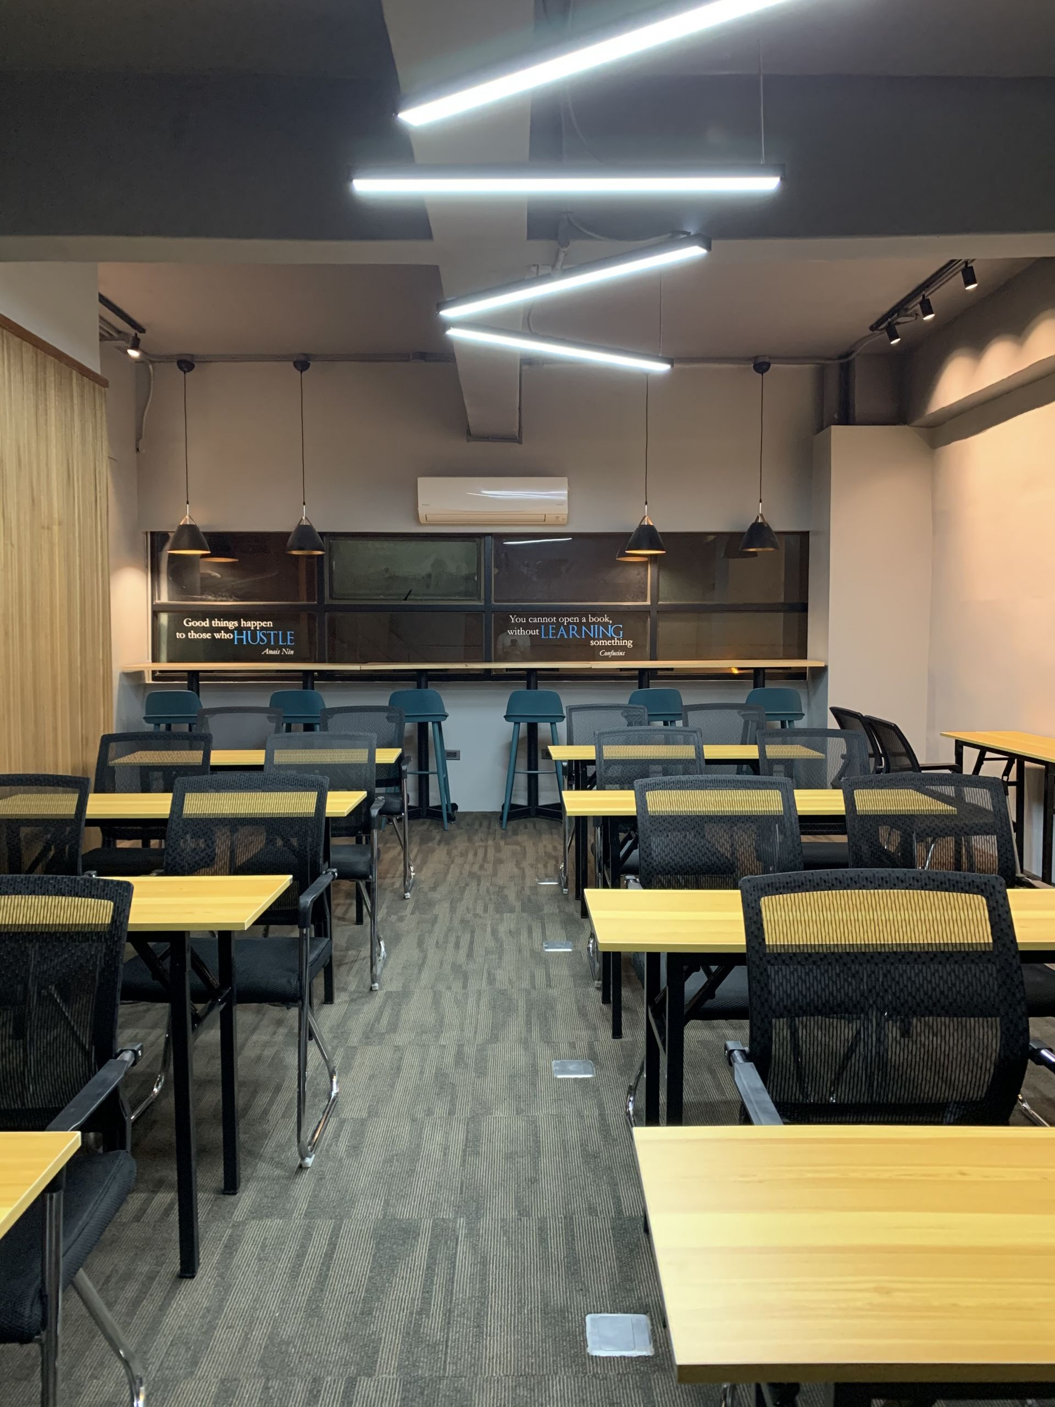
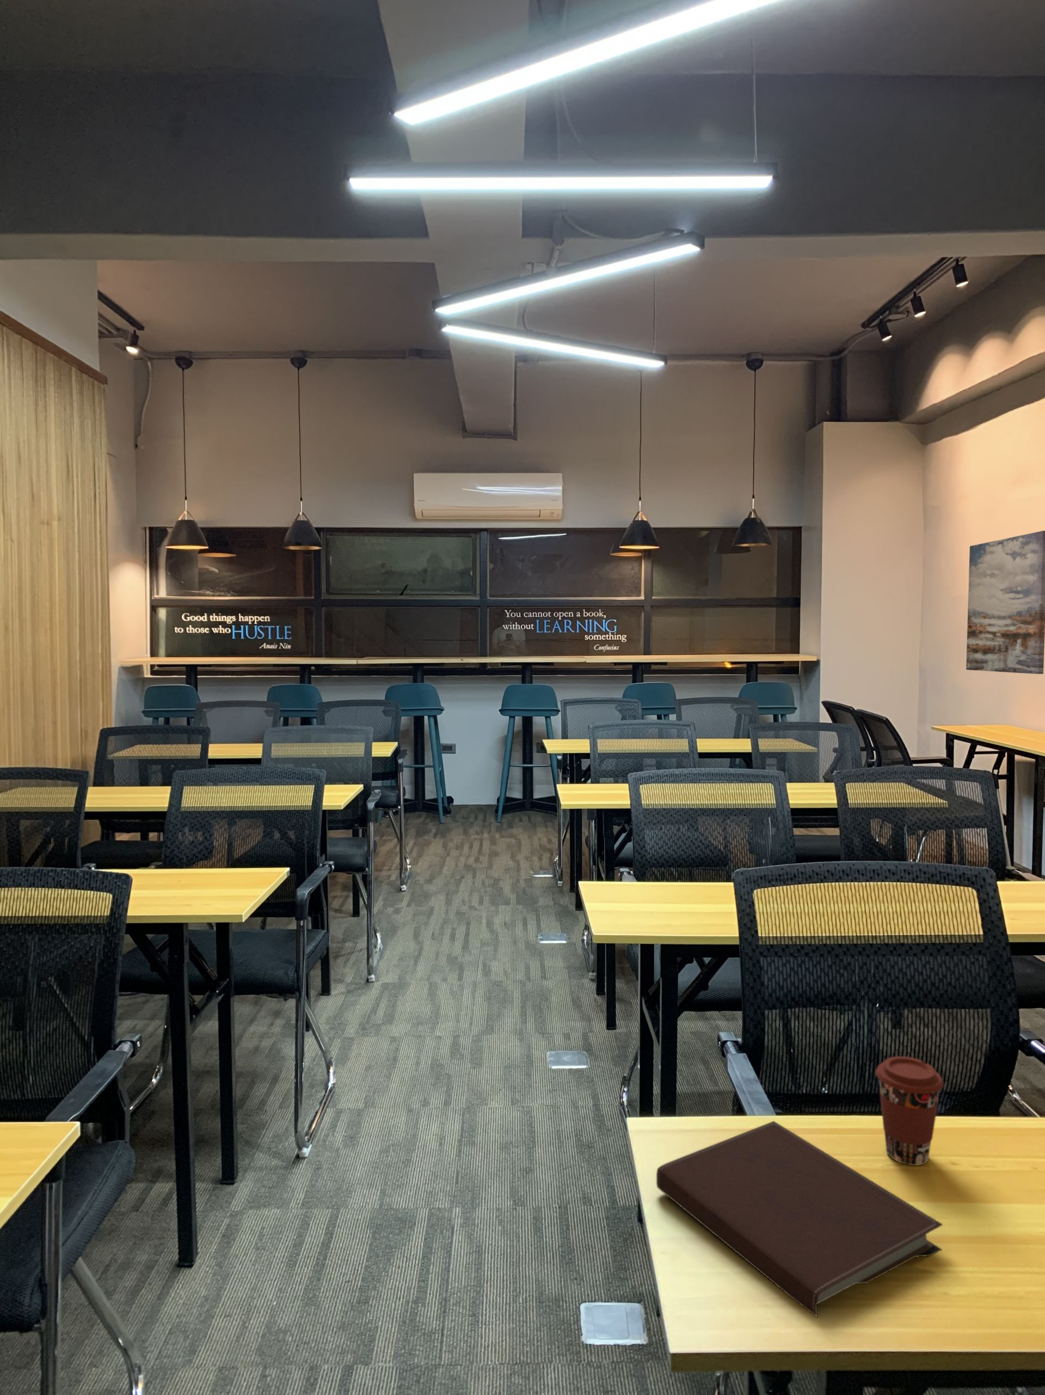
+ coffee cup [875,1056,944,1167]
+ wall art [966,531,1045,674]
+ notebook [655,1120,943,1318]
